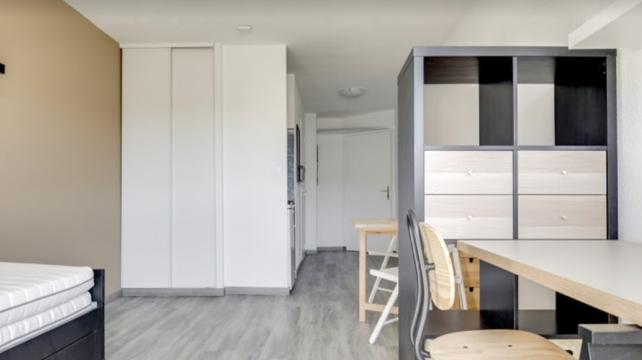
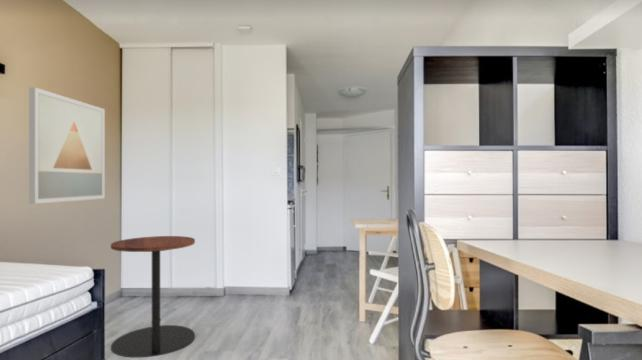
+ side table [110,235,196,358]
+ wall art [28,86,106,205]
